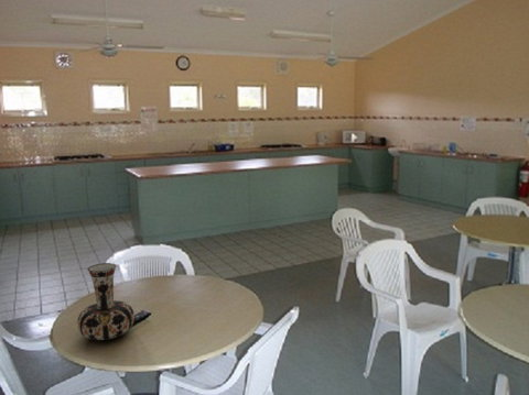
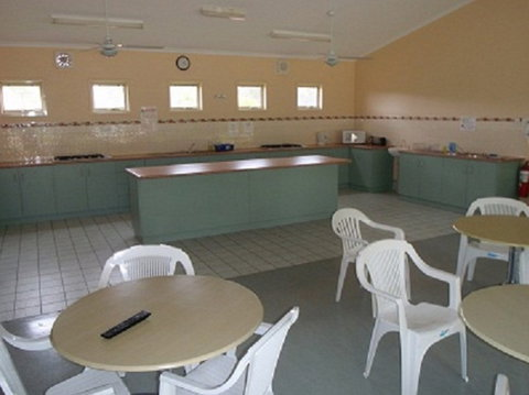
- vase [76,262,136,341]
